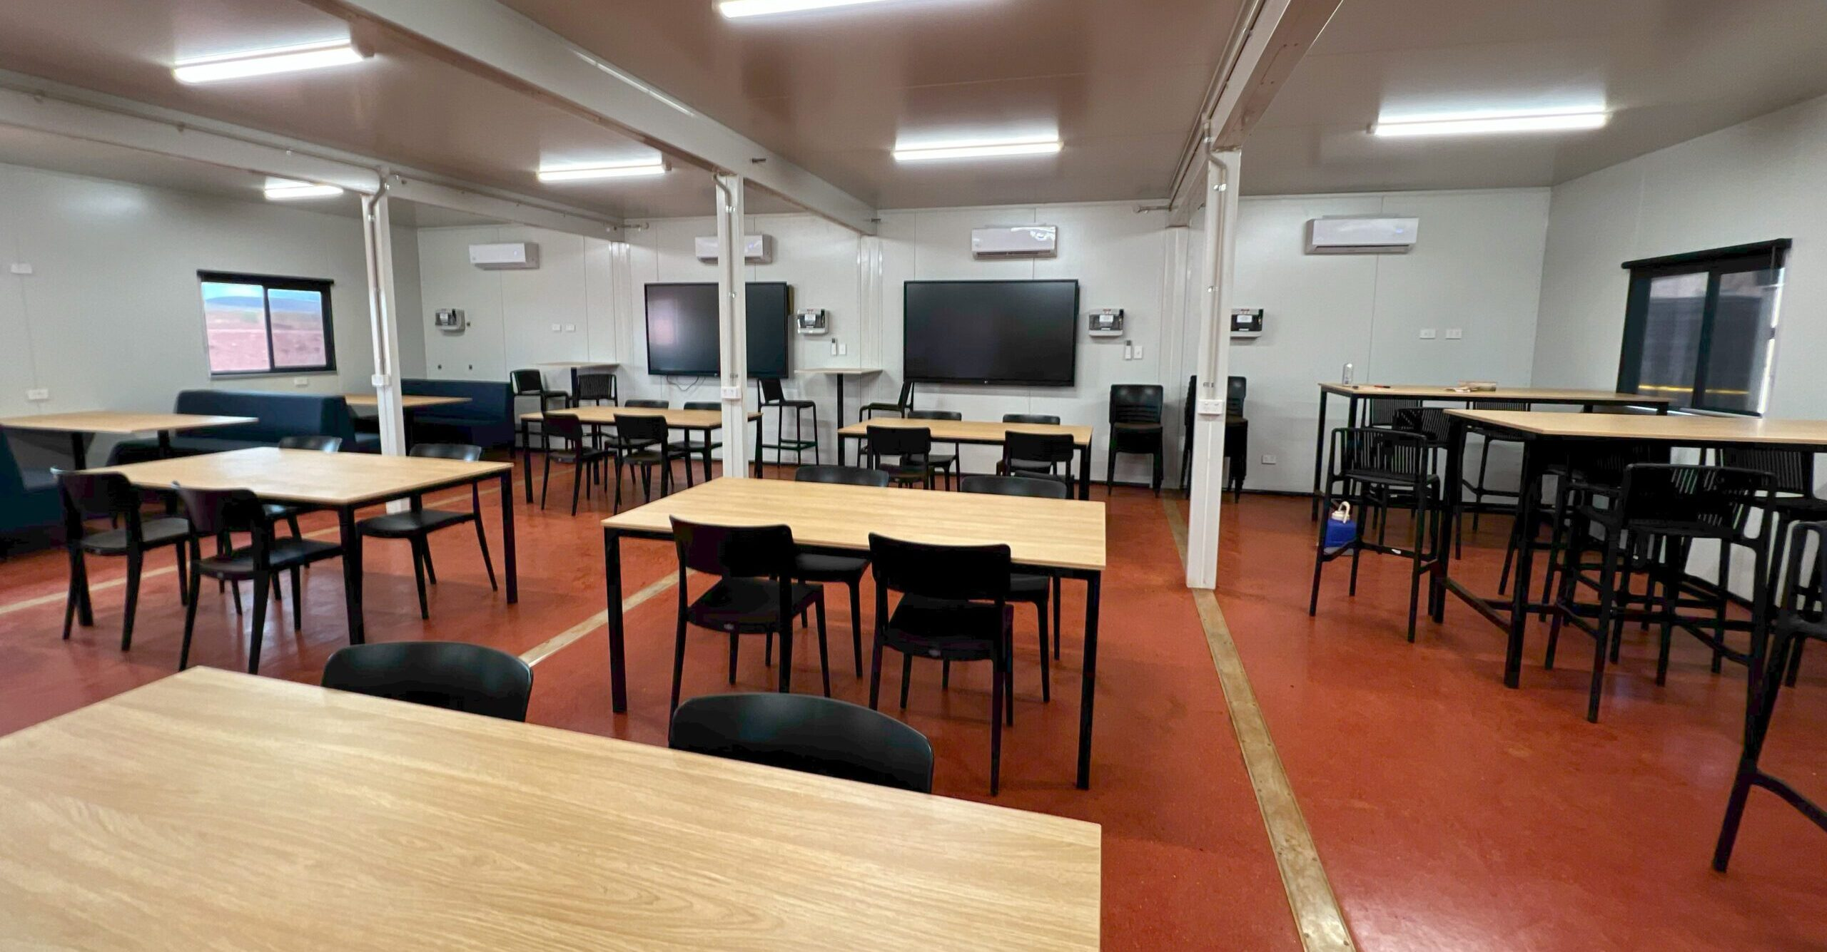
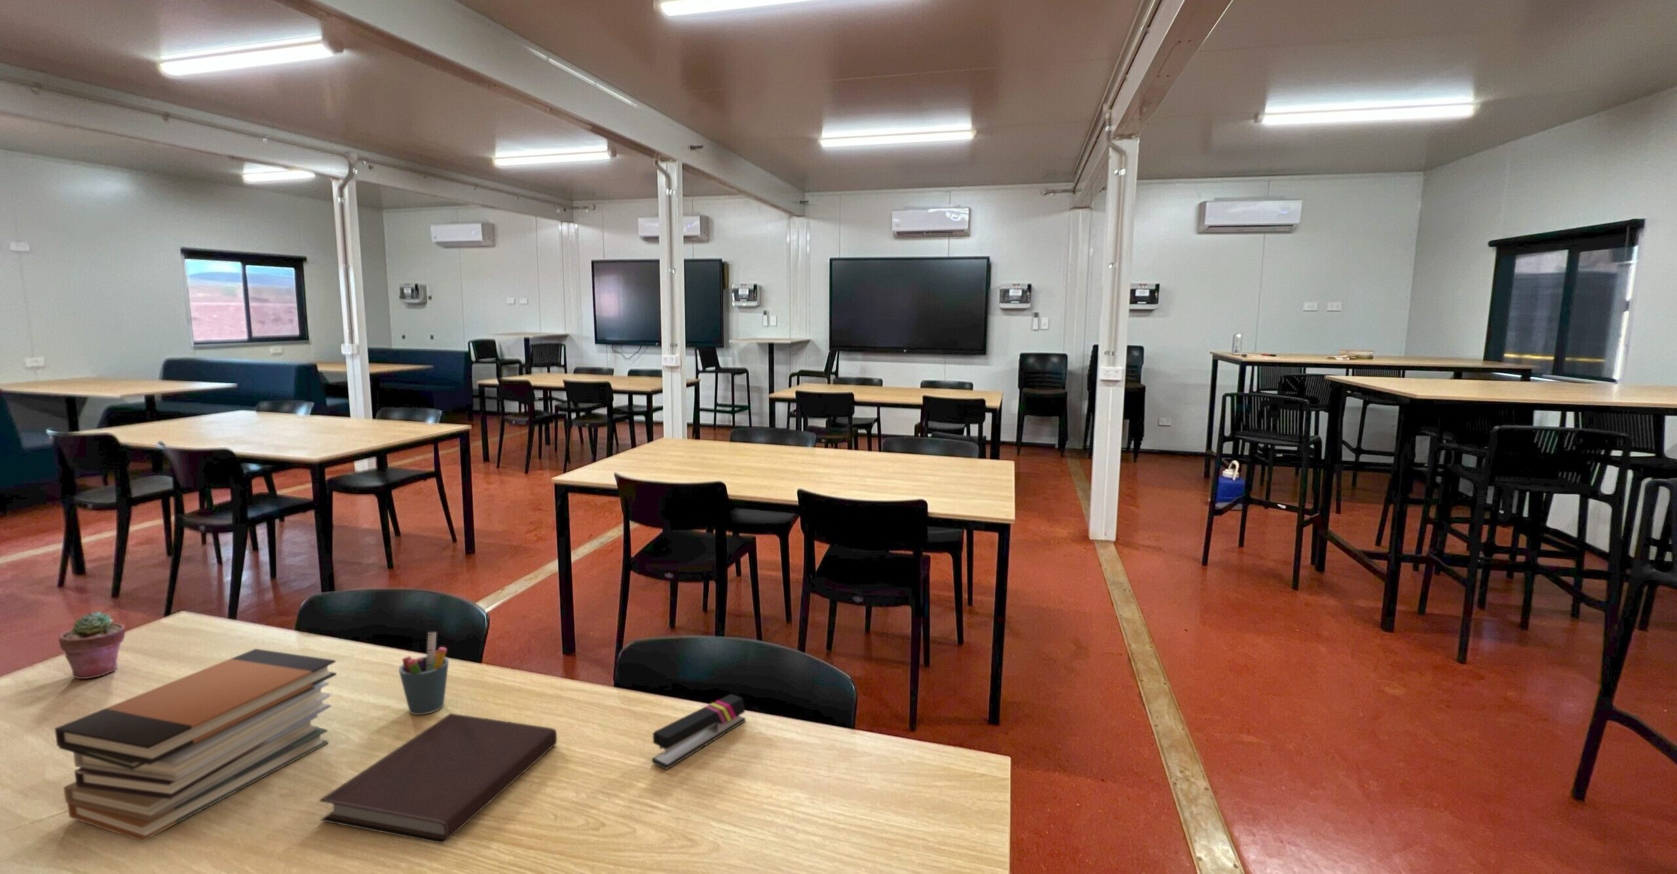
+ book stack [54,648,337,842]
+ stapler [651,693,746,770]
+ notebook [317,713,558,844]
+ pen holder [398,632,449,715]
+ potted succulent [58,611,125,680]
